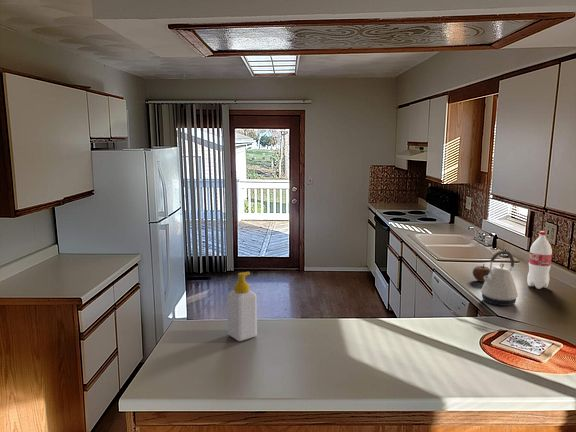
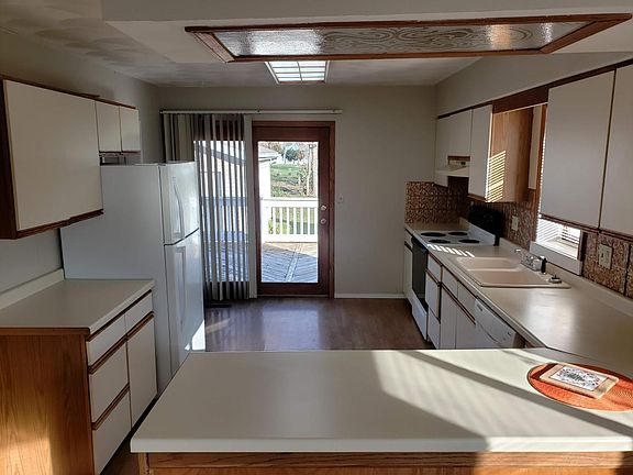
- kettle [480,250,519,307]
- bottle [527,230,553,290]
- soap bottle [226,271,258,342]
- fruit [471,263,490,283]
